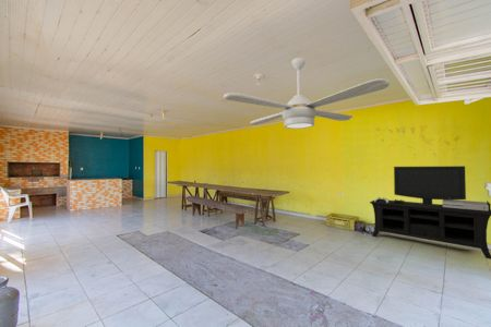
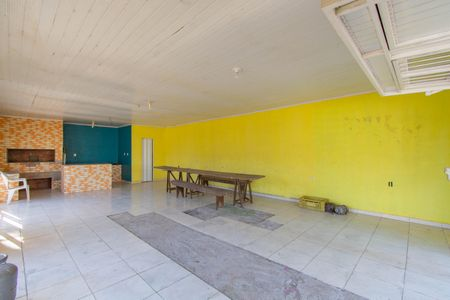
- ceiling fan [223,57,391,130]
- media console [369,165,491,261]
